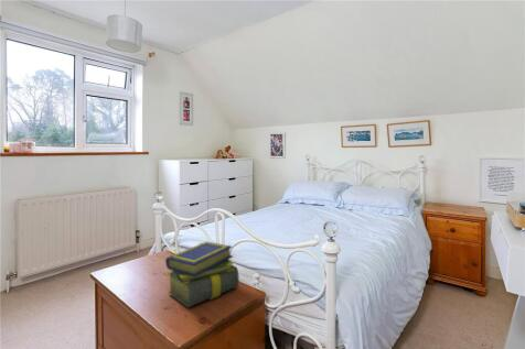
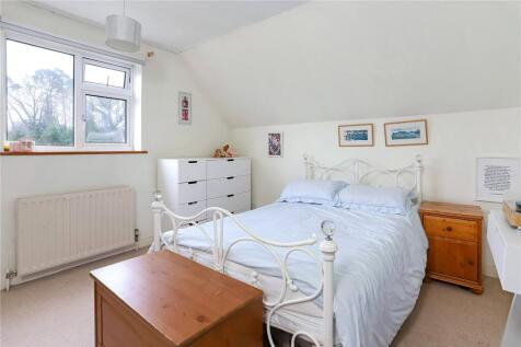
- stack of books [164,241,240,308]
